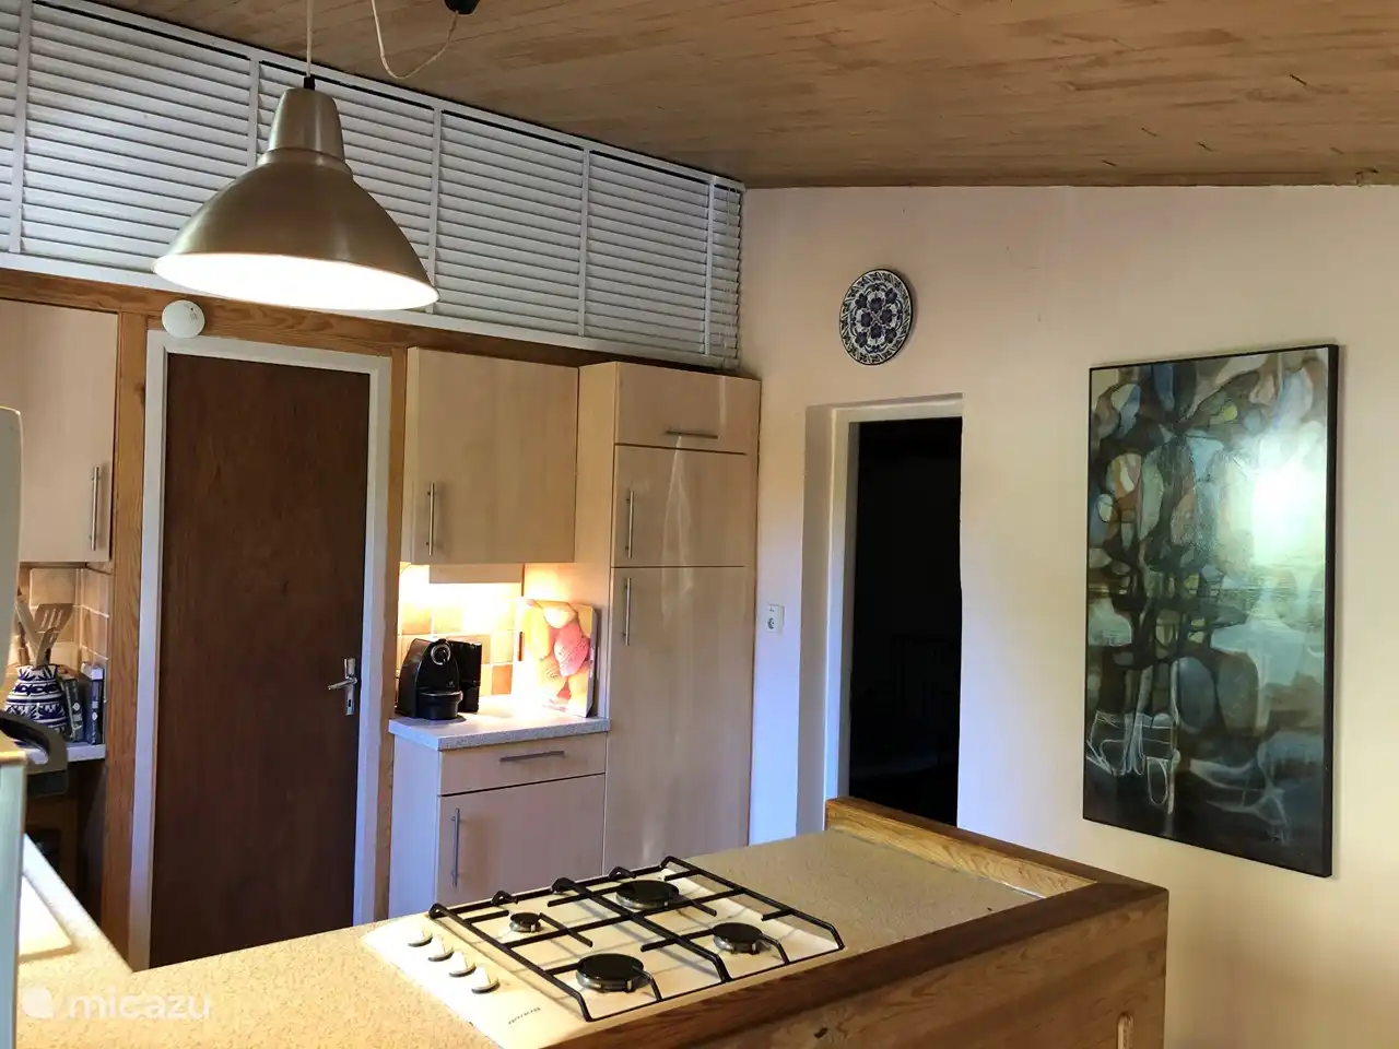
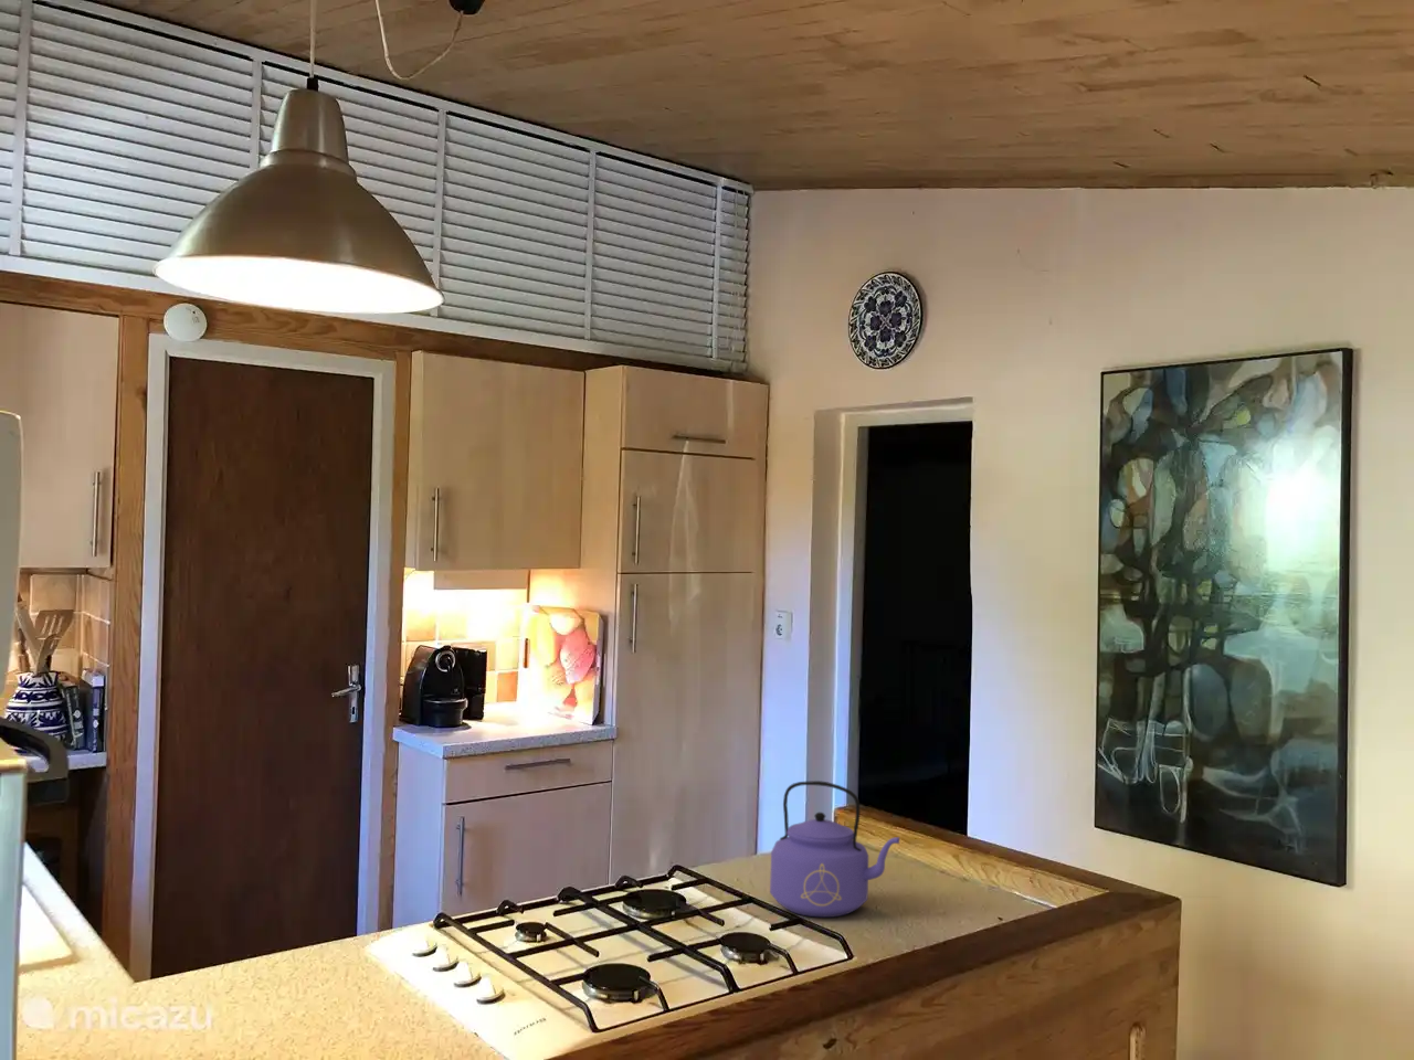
+ kettle [769,779,901,919]
